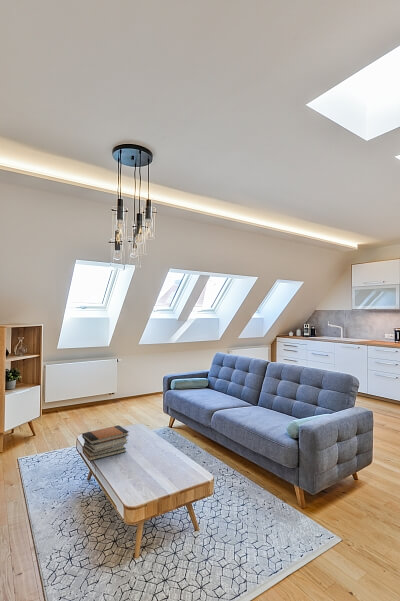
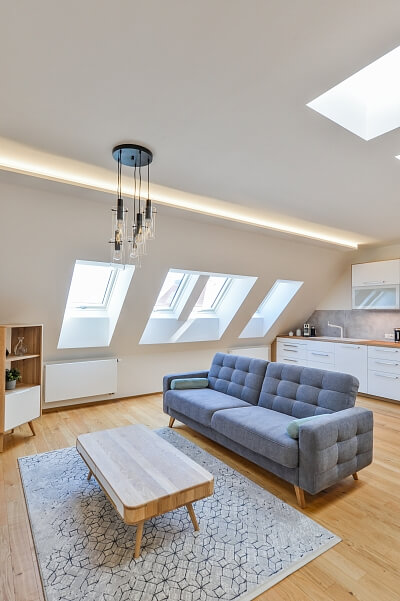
- book stack [81,424,130,462]
